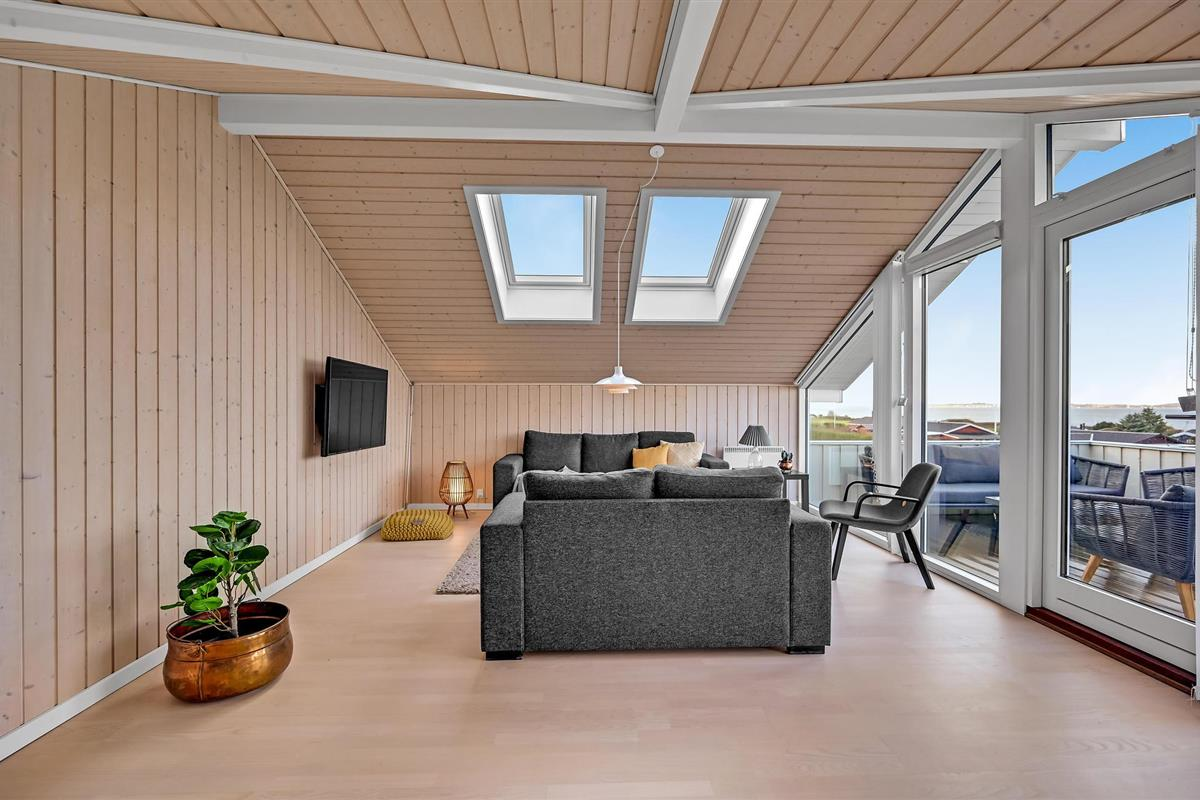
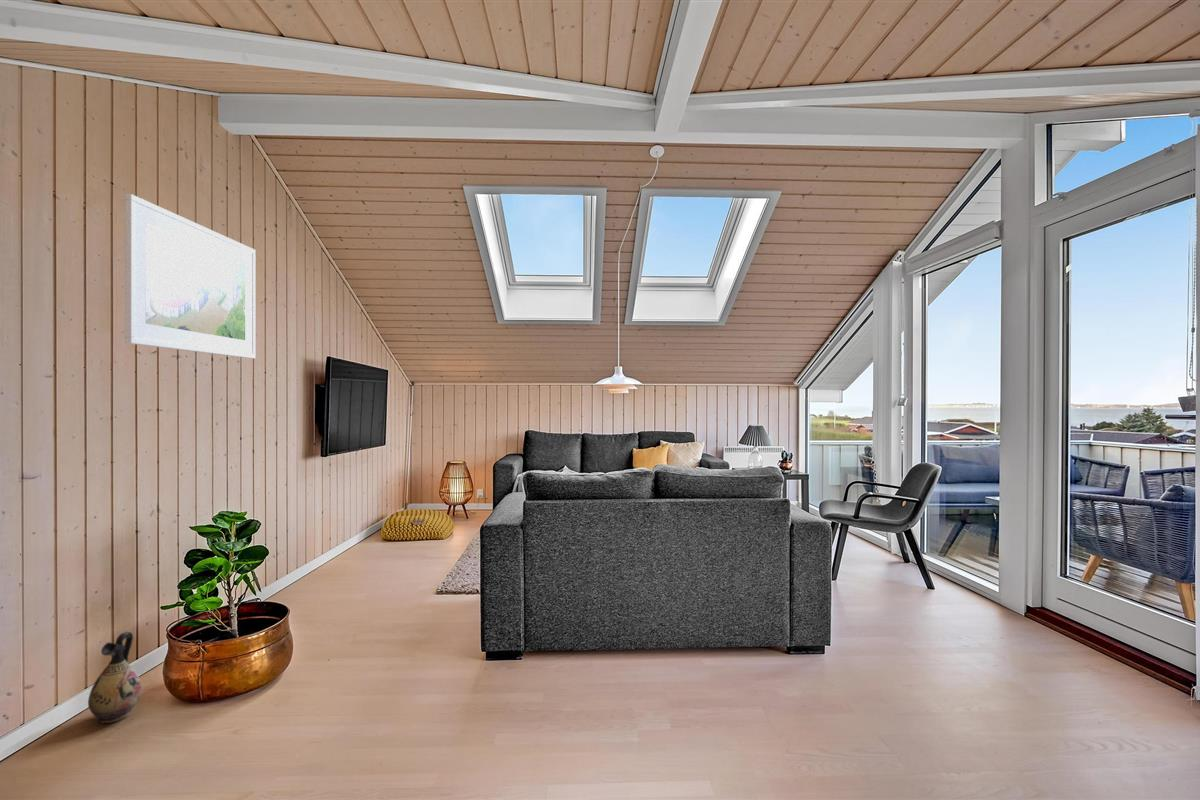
+ ceramic jug [87,631,143,725]
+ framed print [124,193,257,359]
